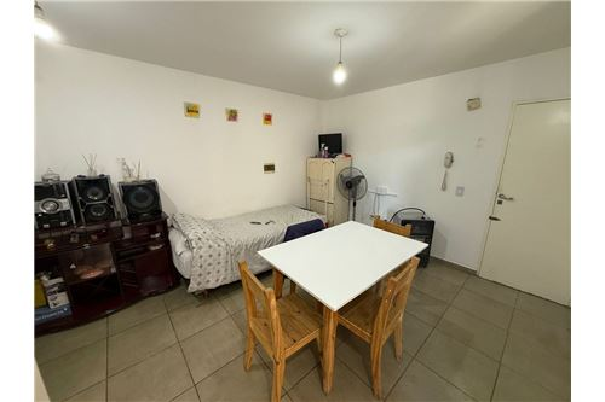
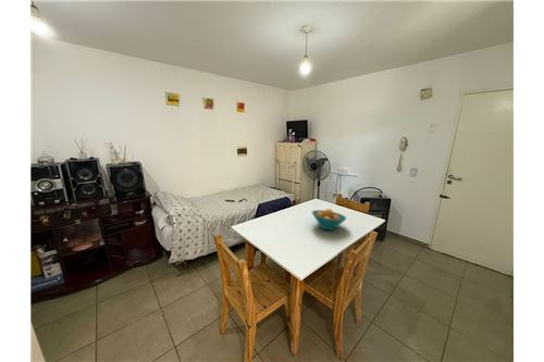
+ fruit bowl [311,208,347,232]
